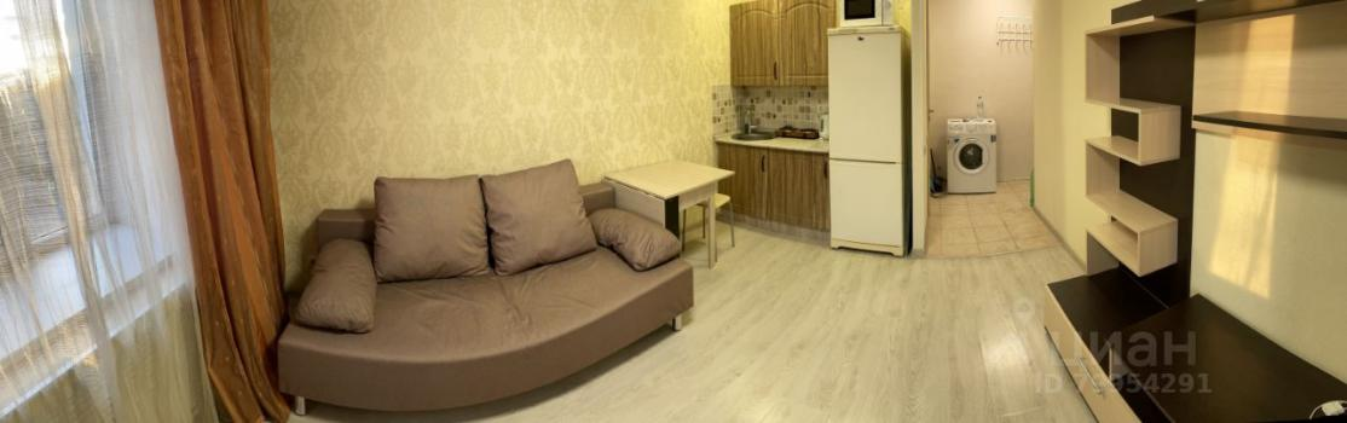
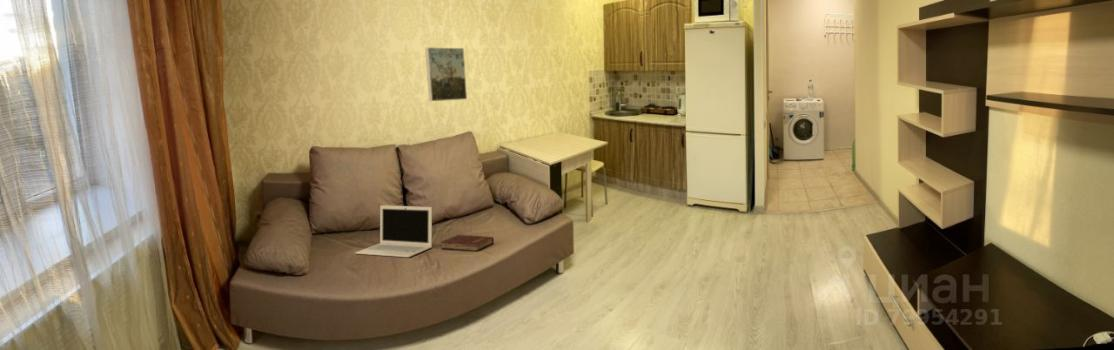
+ hardback book [439,234,495,252]
+ laptop [355,204,433,258]
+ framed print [424,46,468,102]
